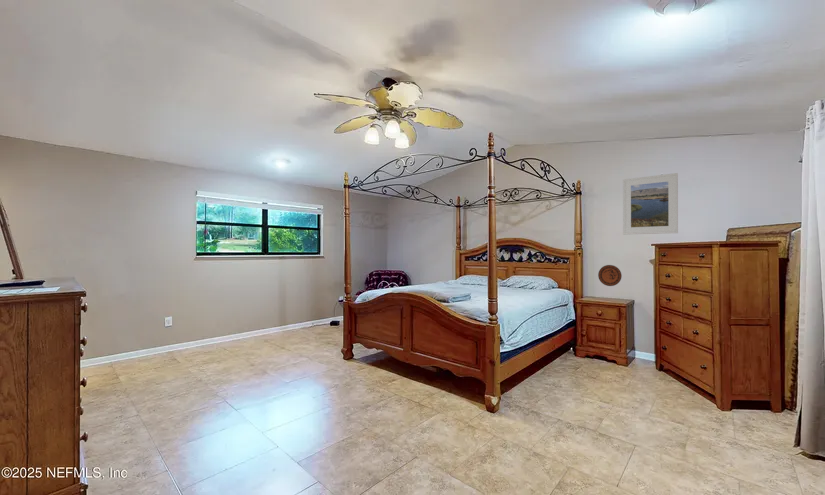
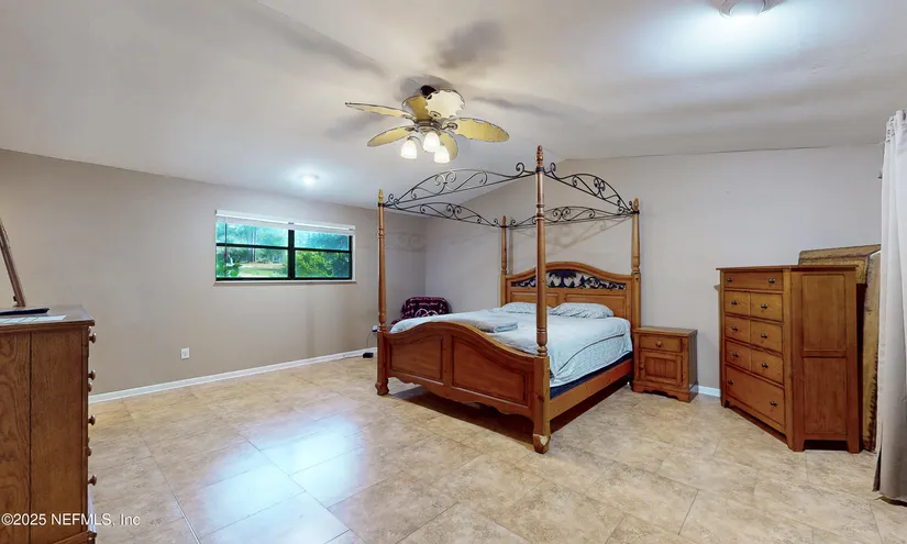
- decorative plate [597,264,623,287]
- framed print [622,172,679,236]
